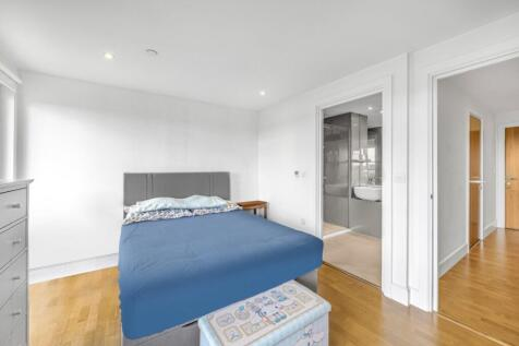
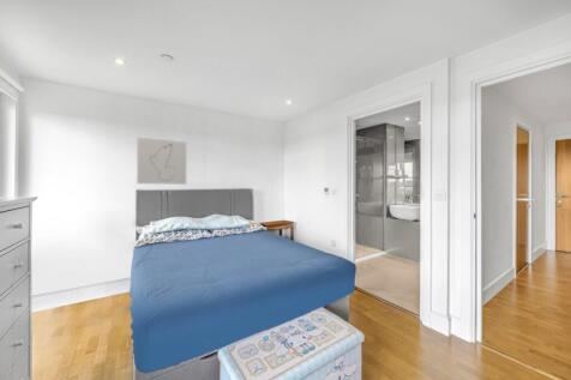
+ wall art [136,137,187,186]
